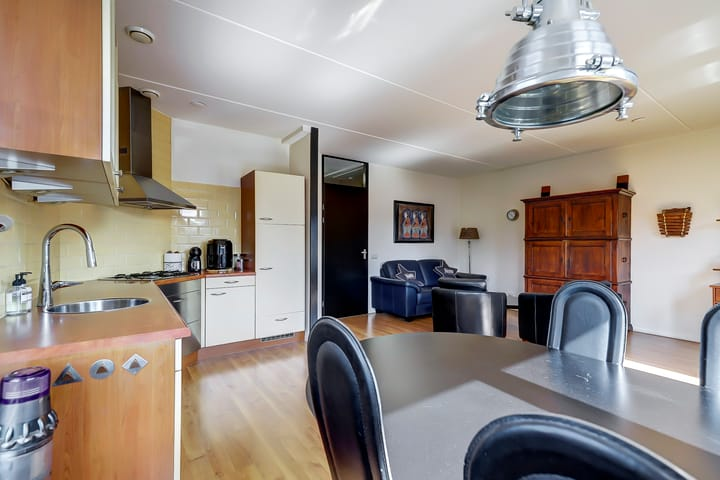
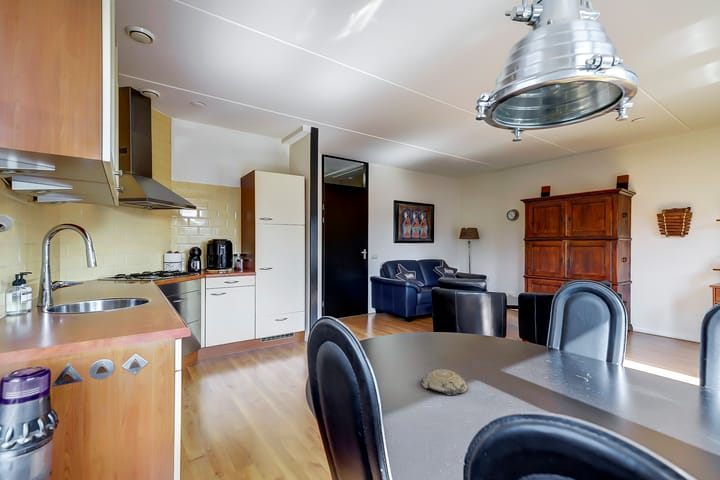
+ decorative bowl [421,368,469,396]
